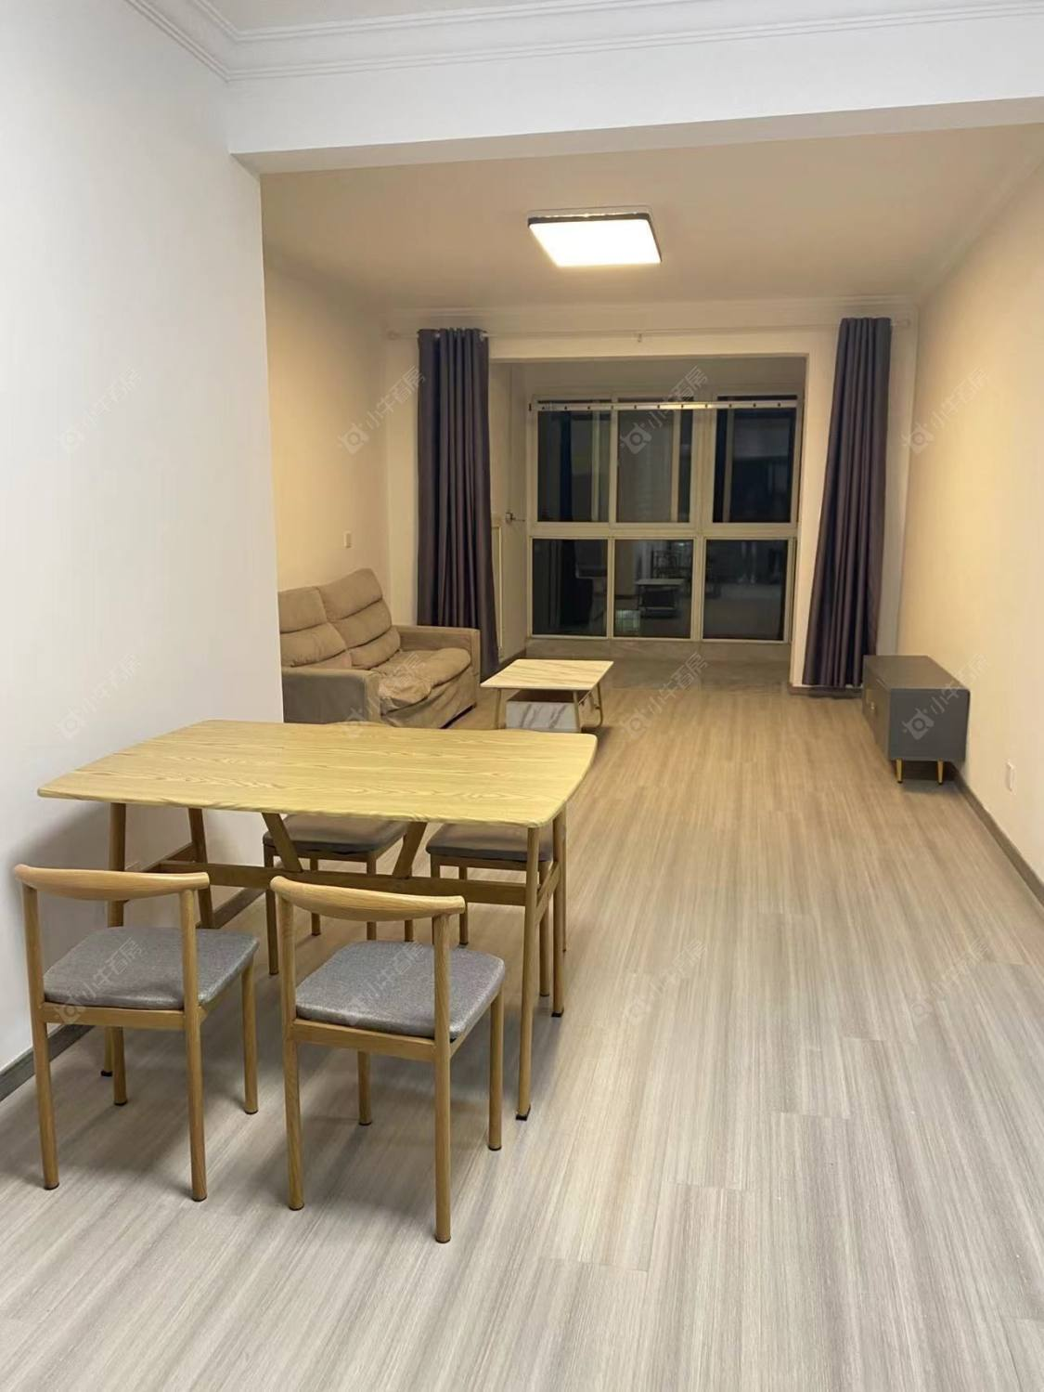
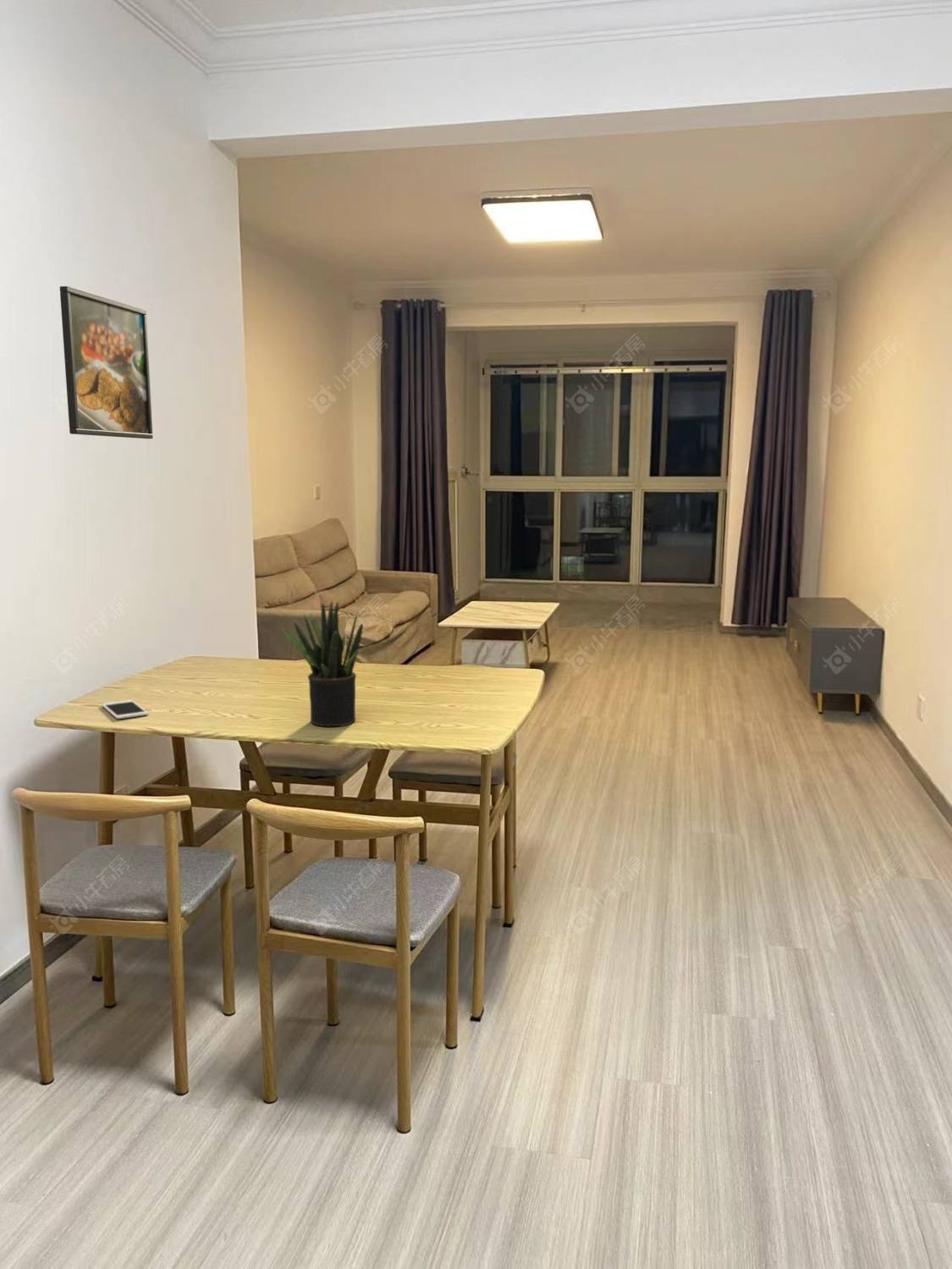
+ potted plant [280,600,364,727]
+ cell phone [101,699,150,720]
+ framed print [59,285,154,439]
